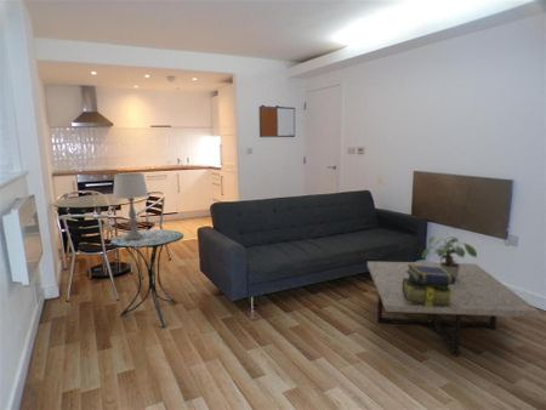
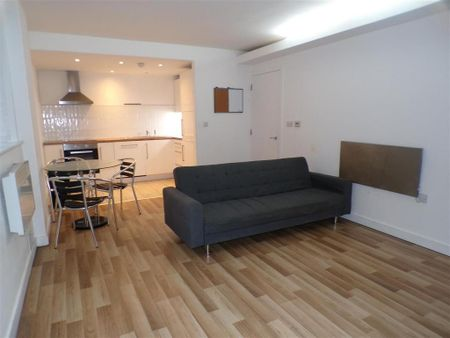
- stack of books [403,264,456,308]
- side table [109,228,184,329]
- potted plant [421,235,478,281]
- coffee table [366,261,540,357]
- table lamp [112,172,149,240]
